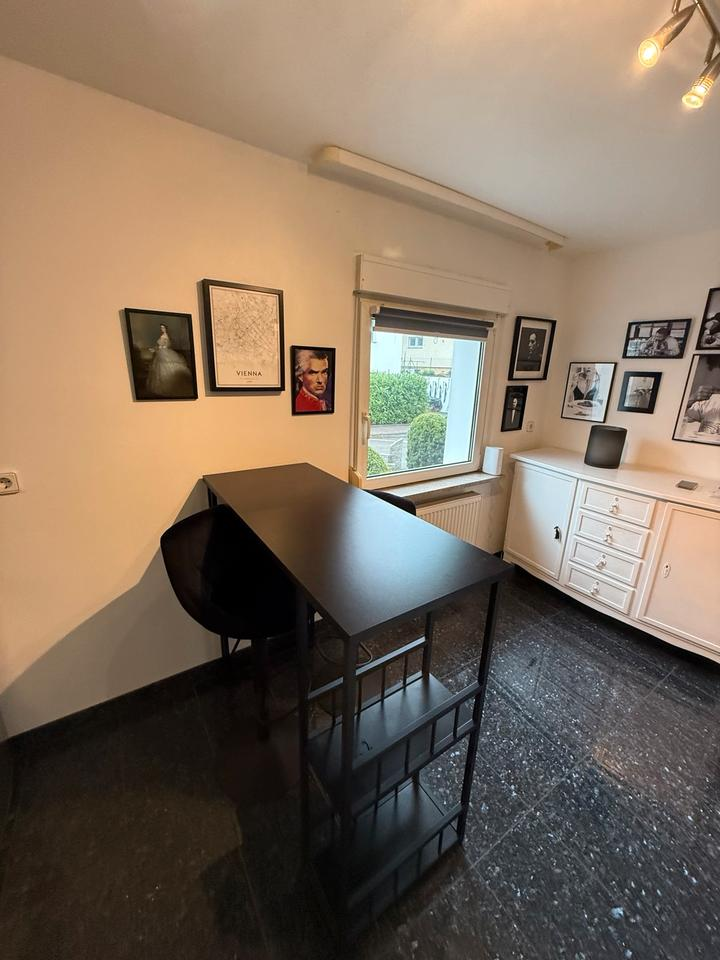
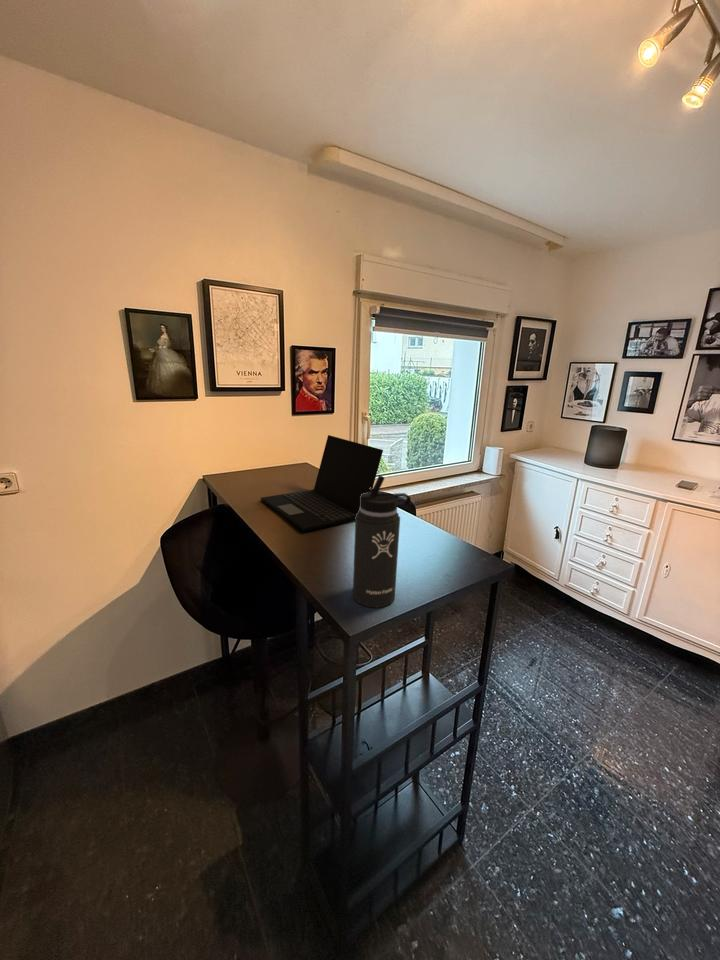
+ laptop [260,434,384,532]
+ thermos bottle [352,474,412,609]
